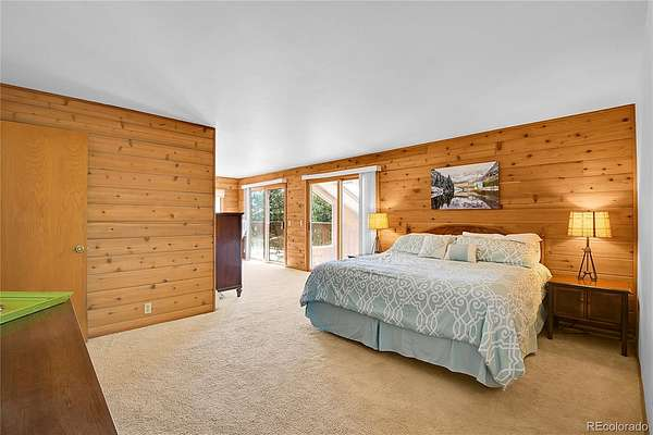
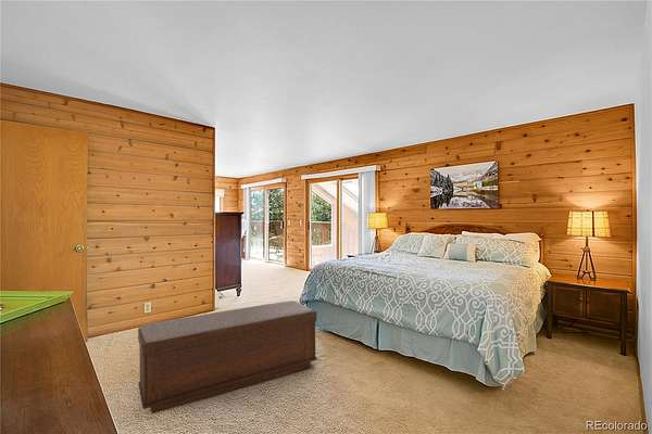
+ bench [137,299,318,414]
